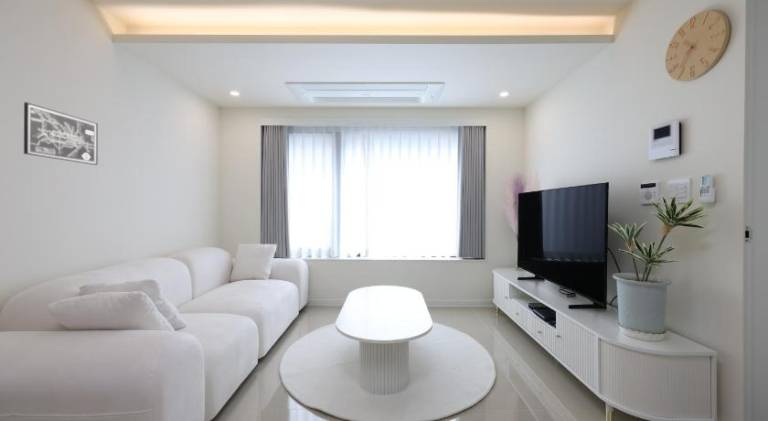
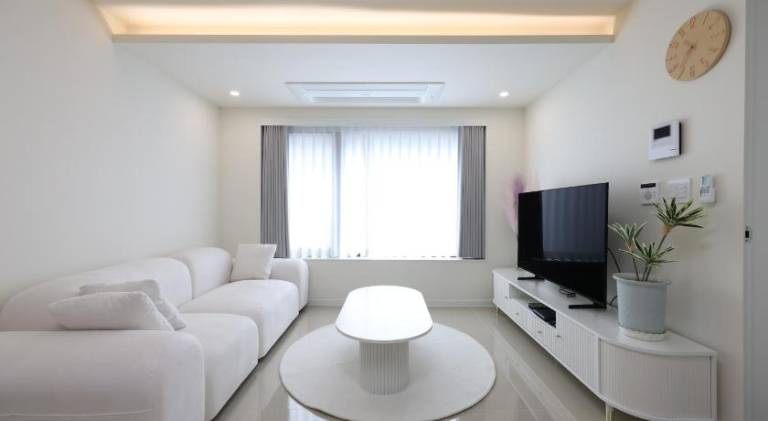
- wall art [23,101,99,166]
